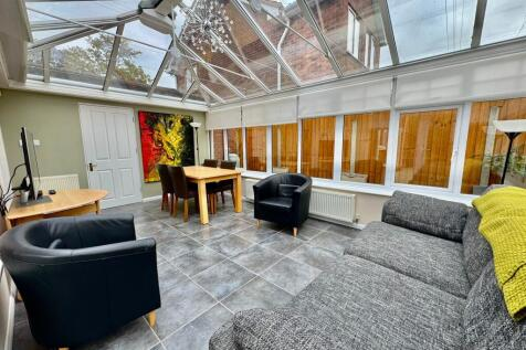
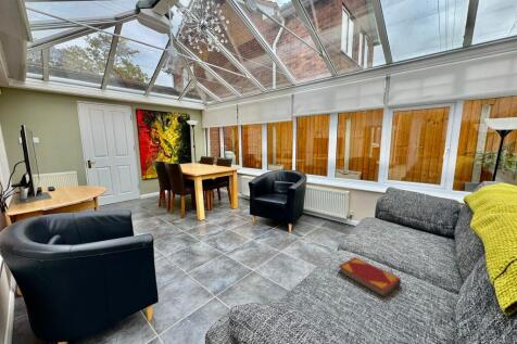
+ hardback book [337,256,402,300]
